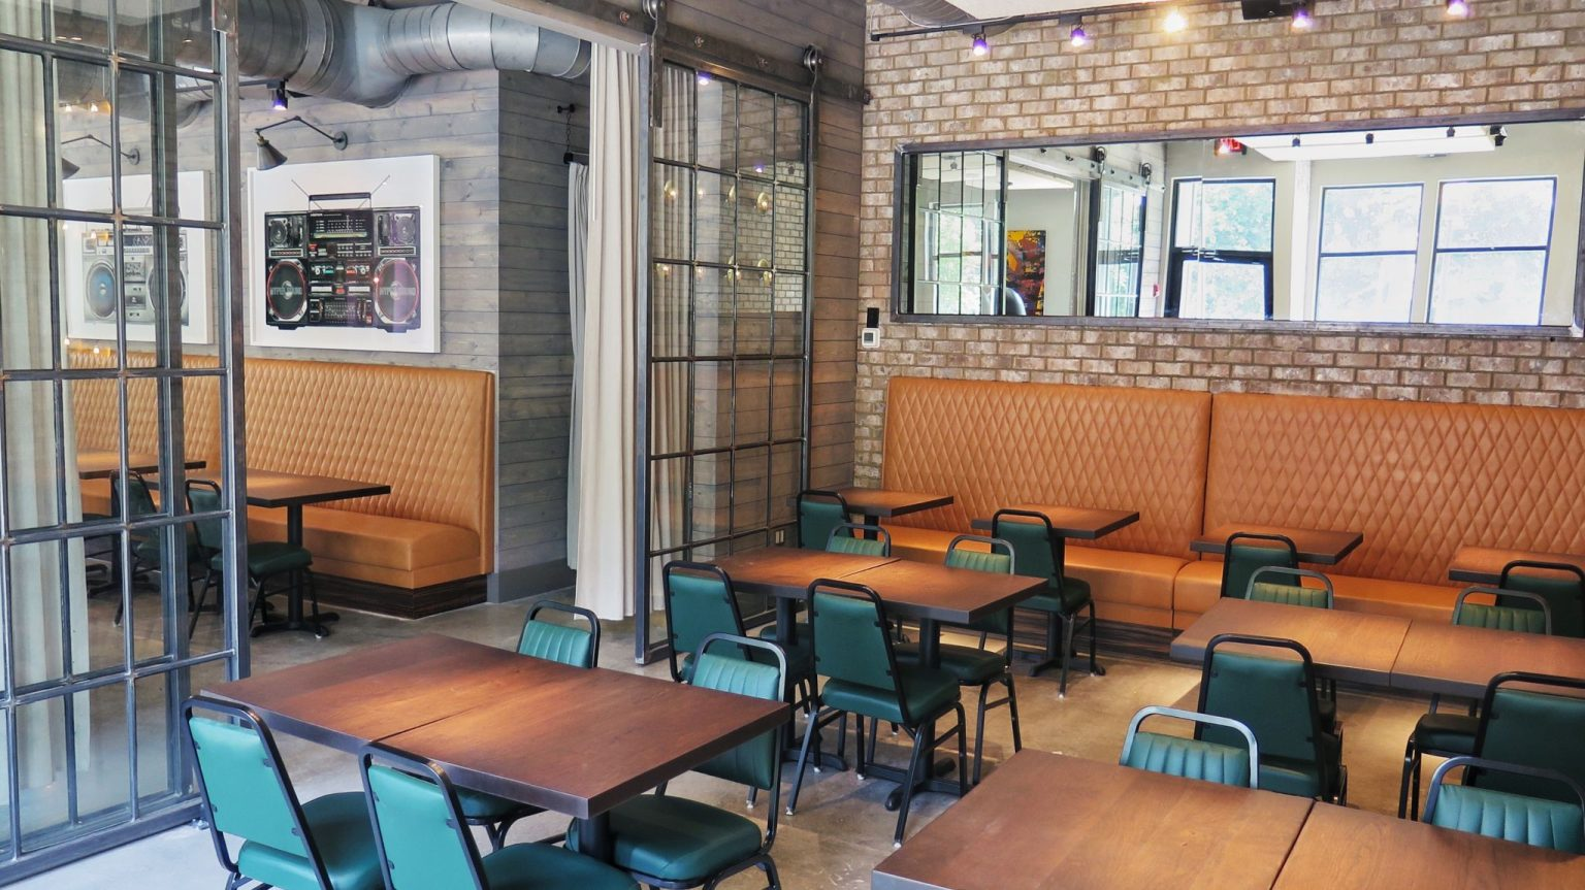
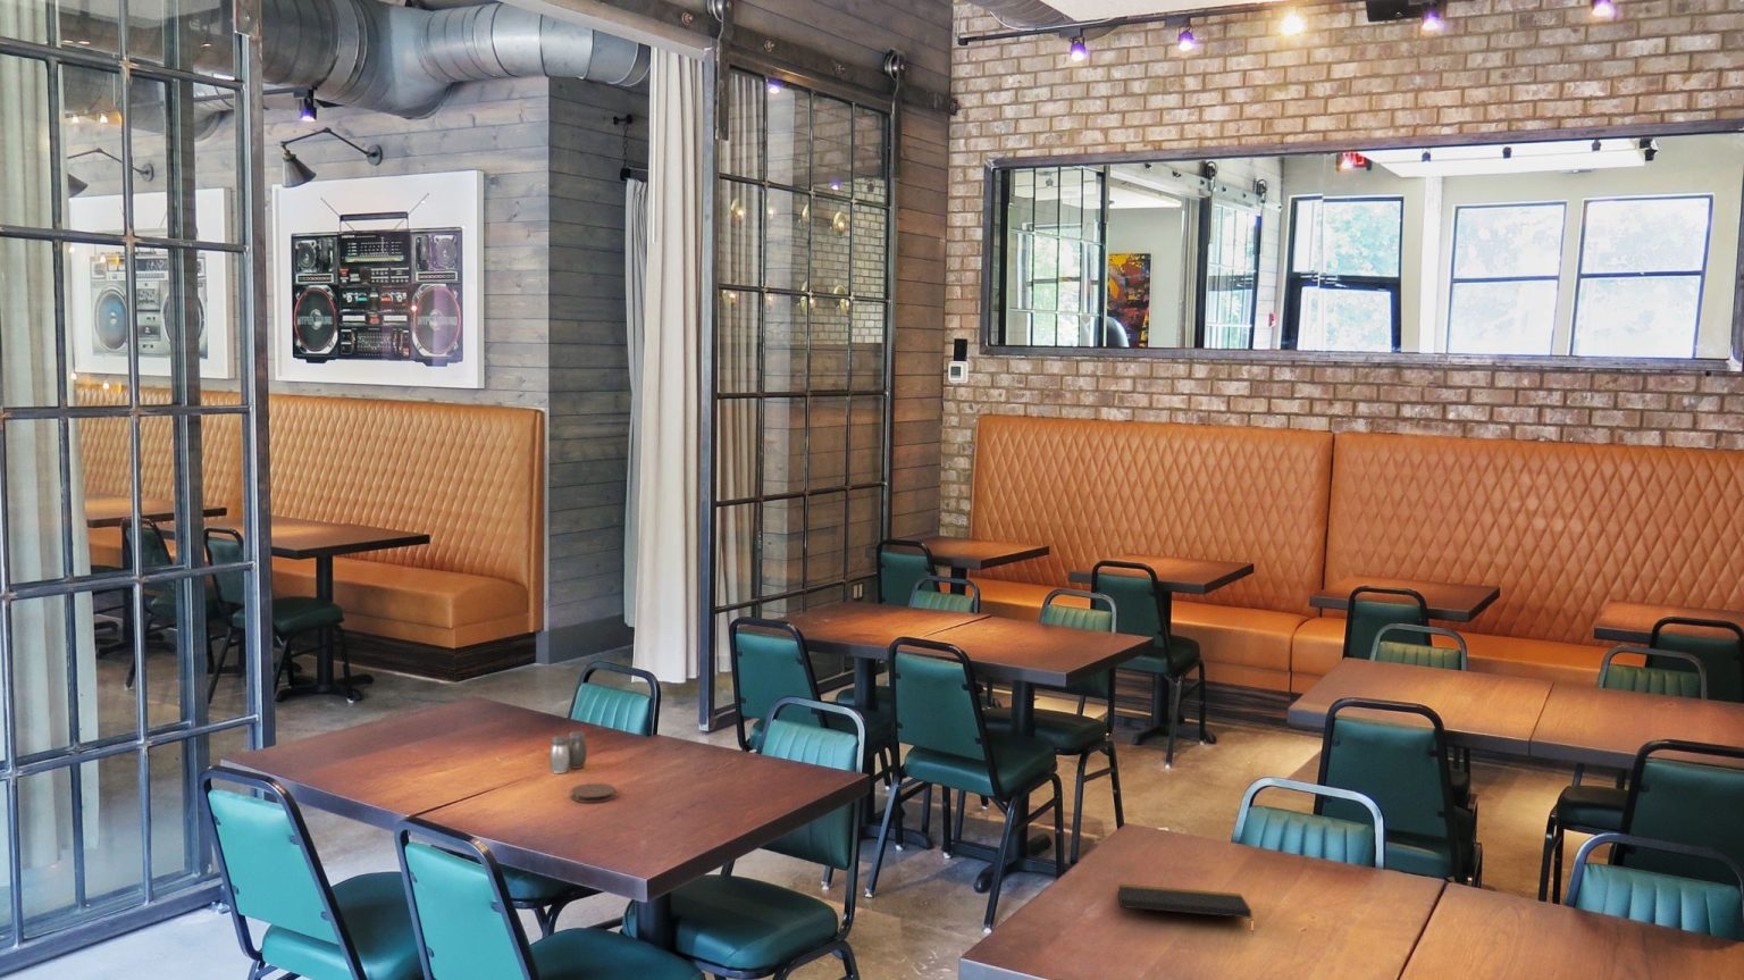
+ salt and pepper shaker [549,730,588,774]
+ coaster [570,782,617,804]
+ notepad [1118,883,1254,934]
